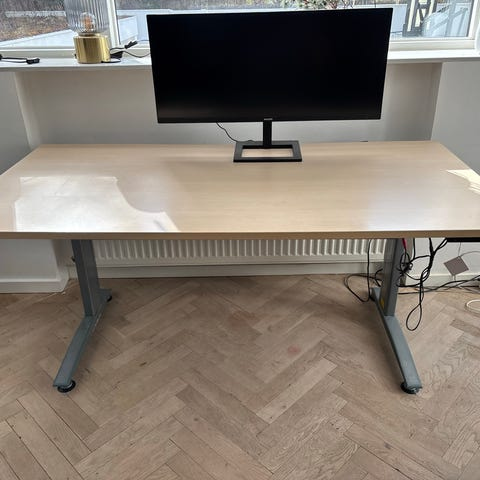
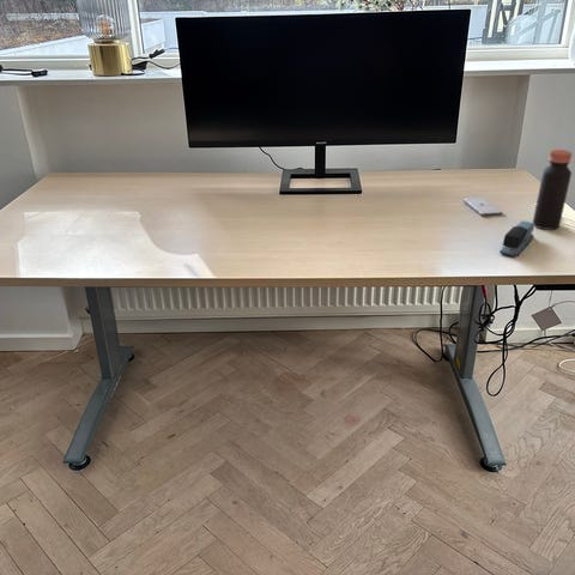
+ smartphone [462,196,503,218]
+ bottle [532,149,573,231]
+ stapler [498,220,535,259]
